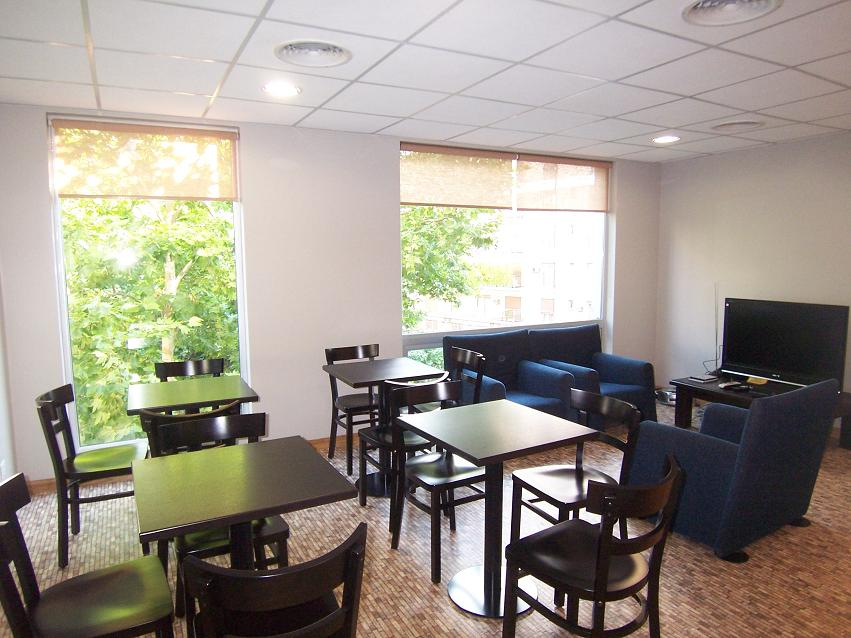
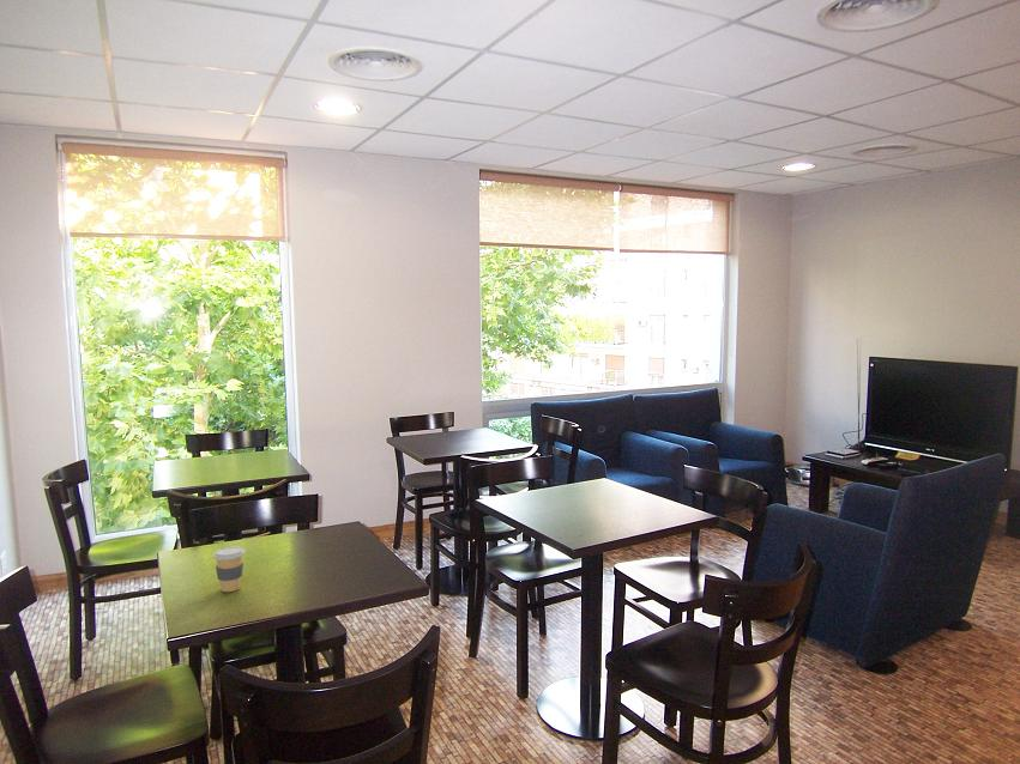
+ coffee cup [212,545,246,593]
